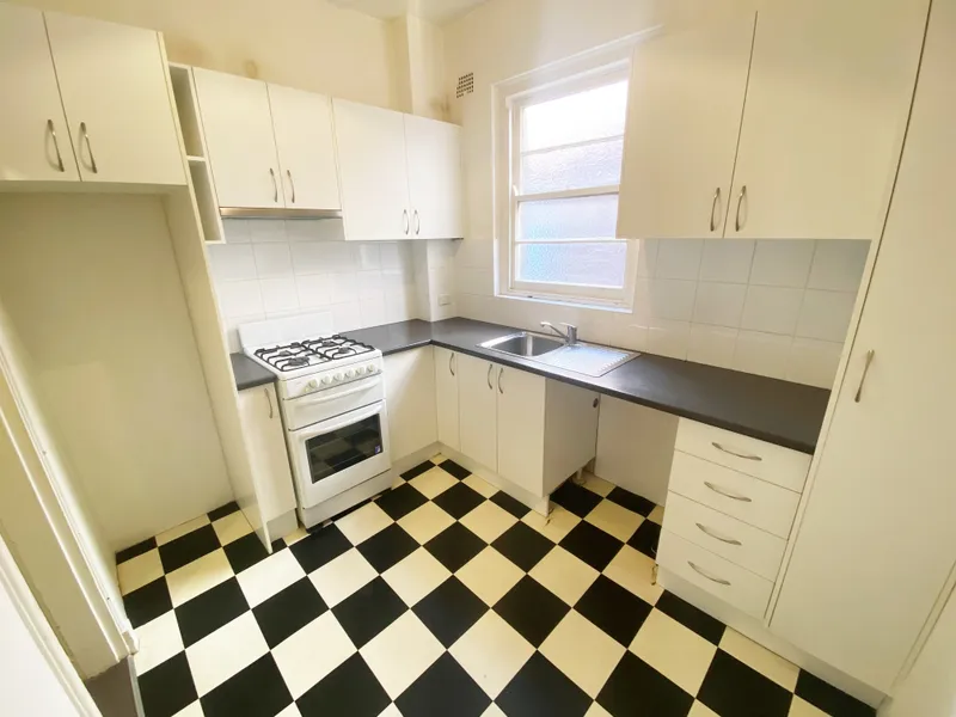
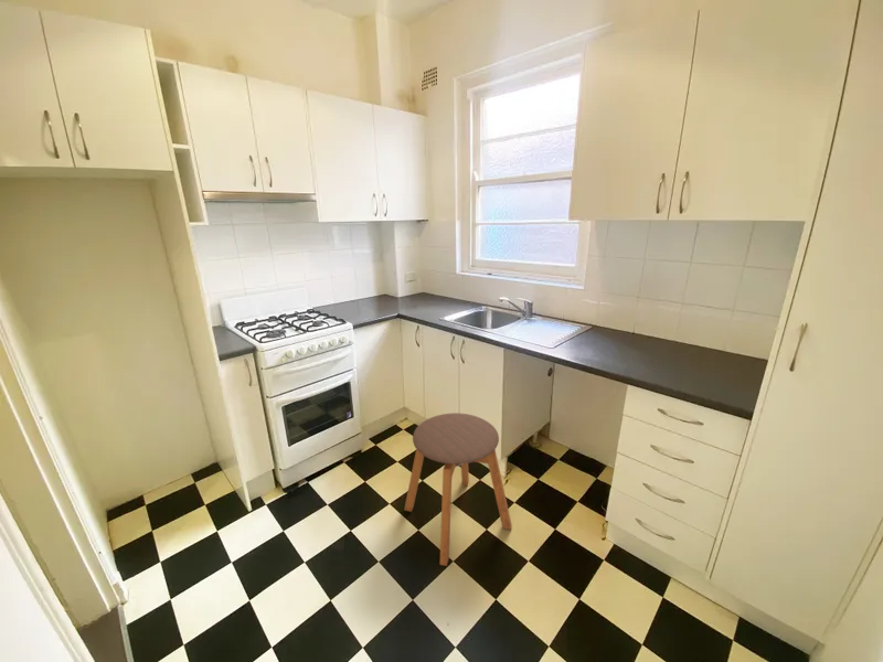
+ stool [403,412,513,567]
